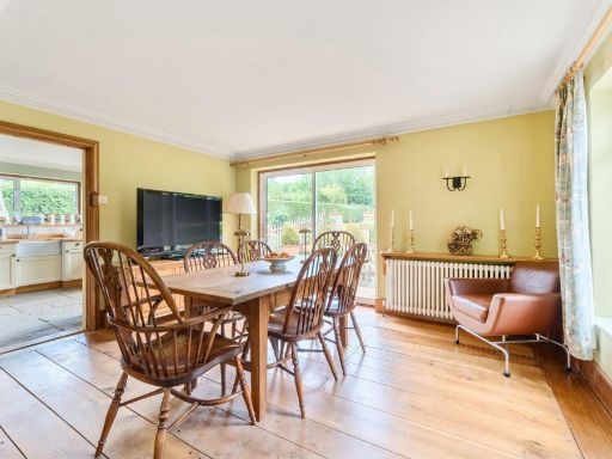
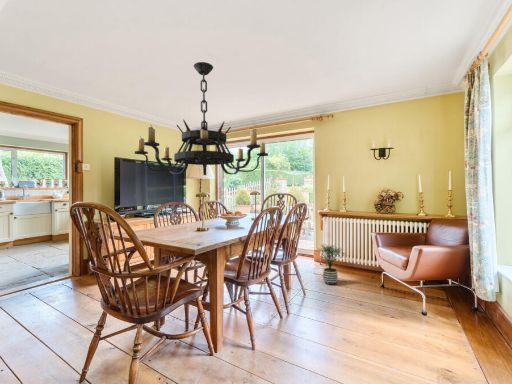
+ chandelier [134,61,269,176]
+ potted plant [318,244,346,286]
